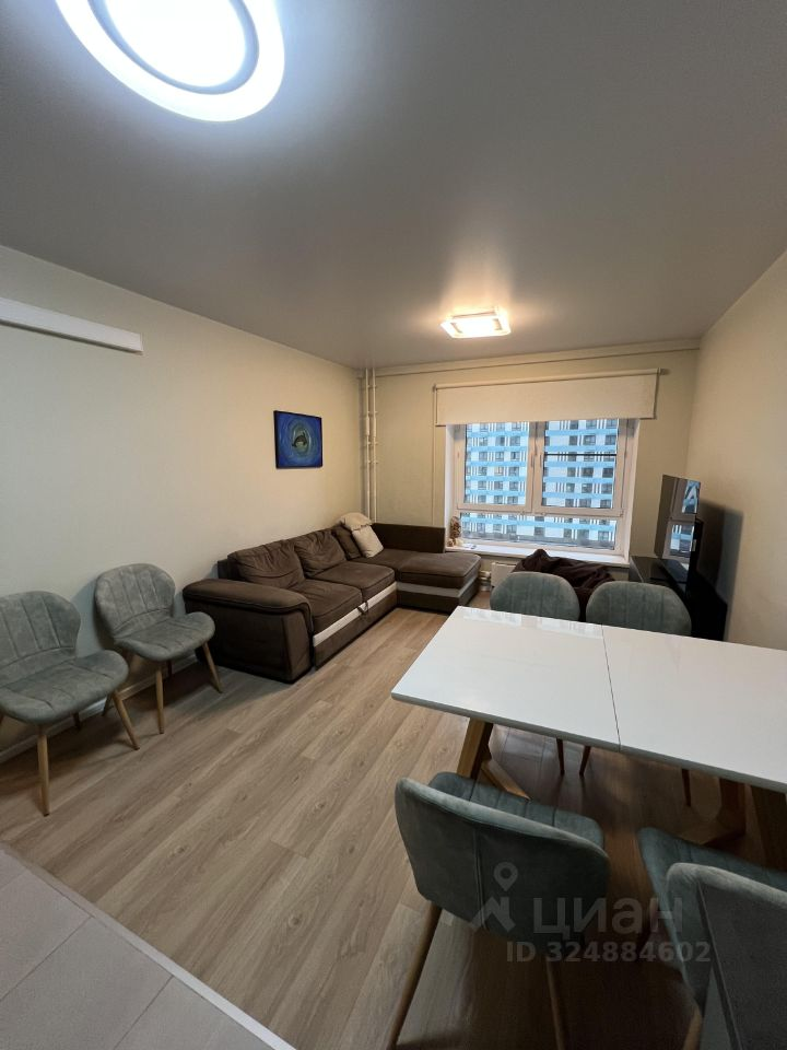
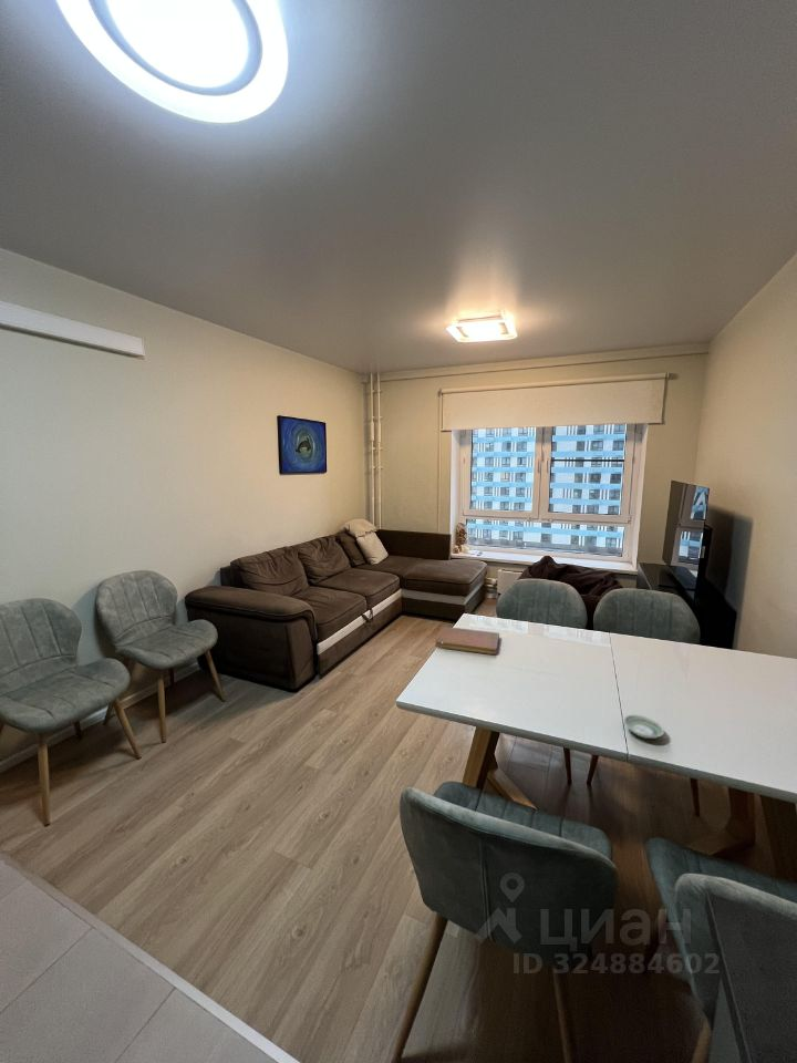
+ saucer [622,714,665,740]
+ notebook [434,626,500,657]
